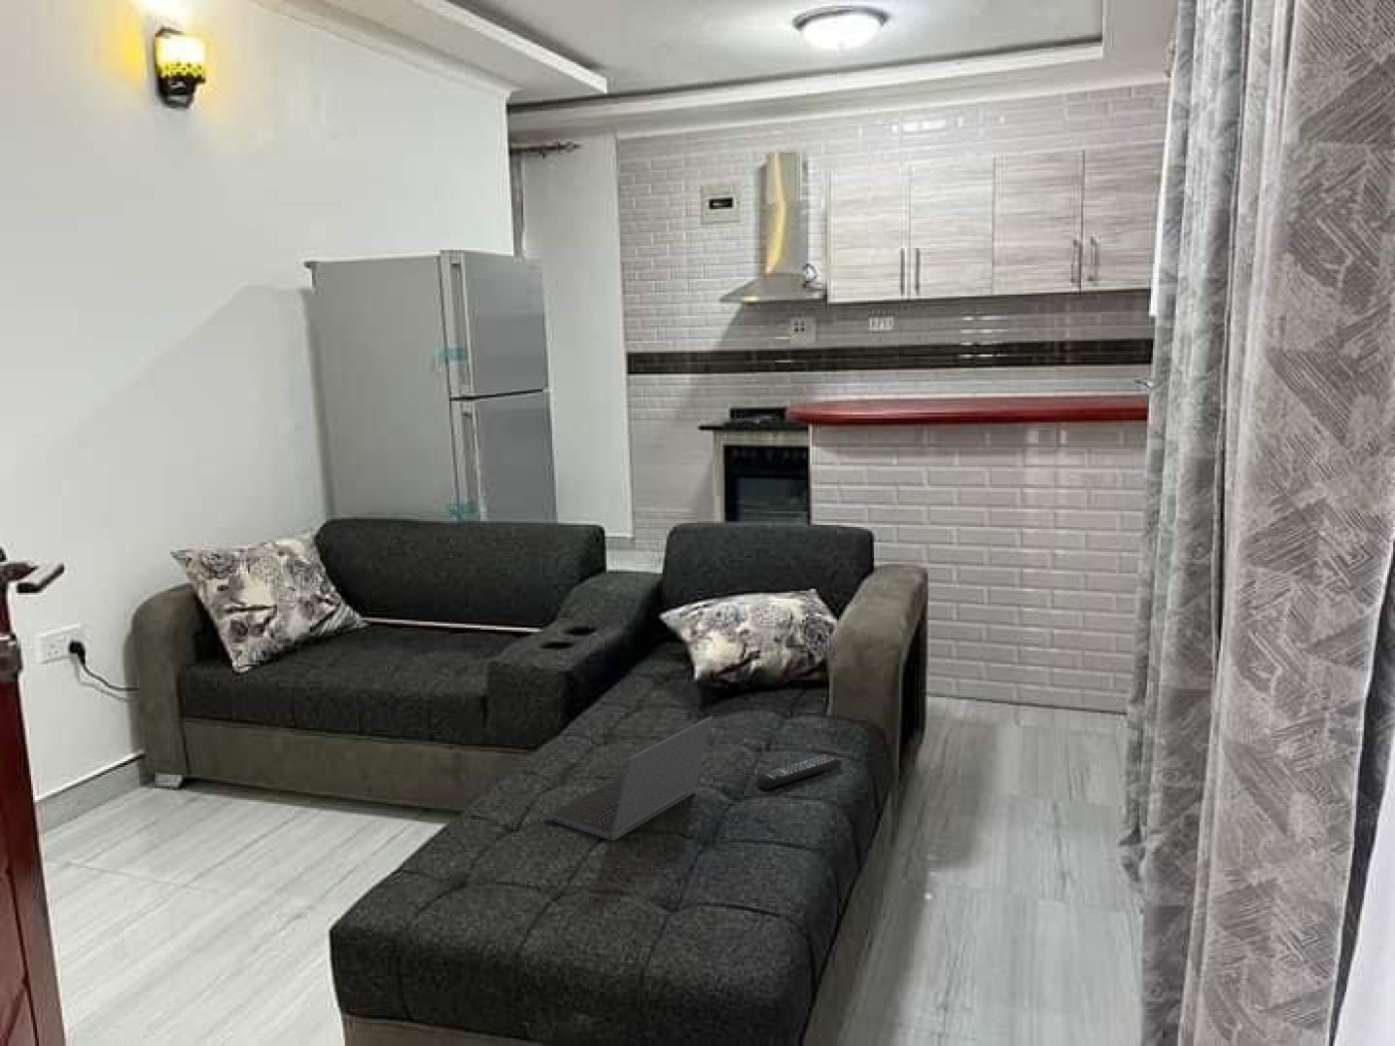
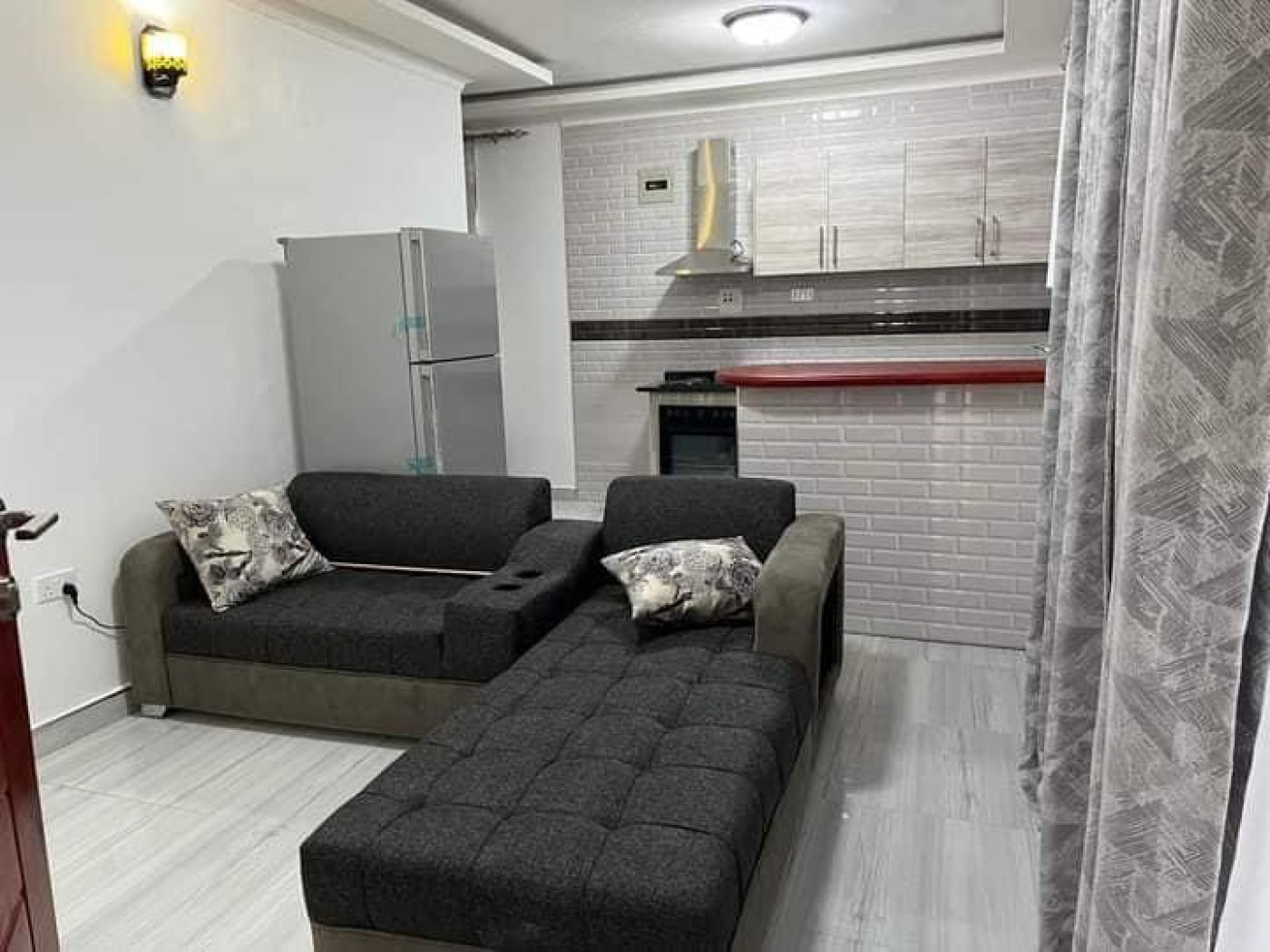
- remote control [757,753,844,791]
- laptop computer [547,715,714,842]
